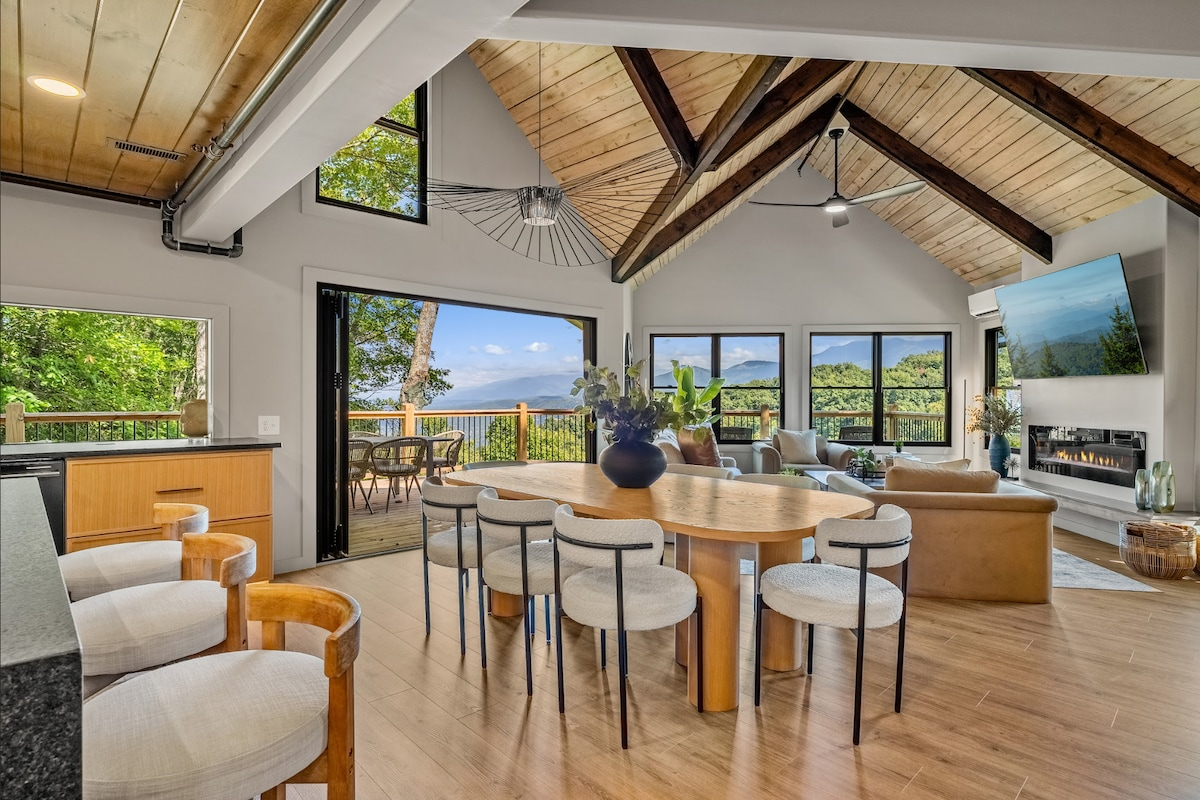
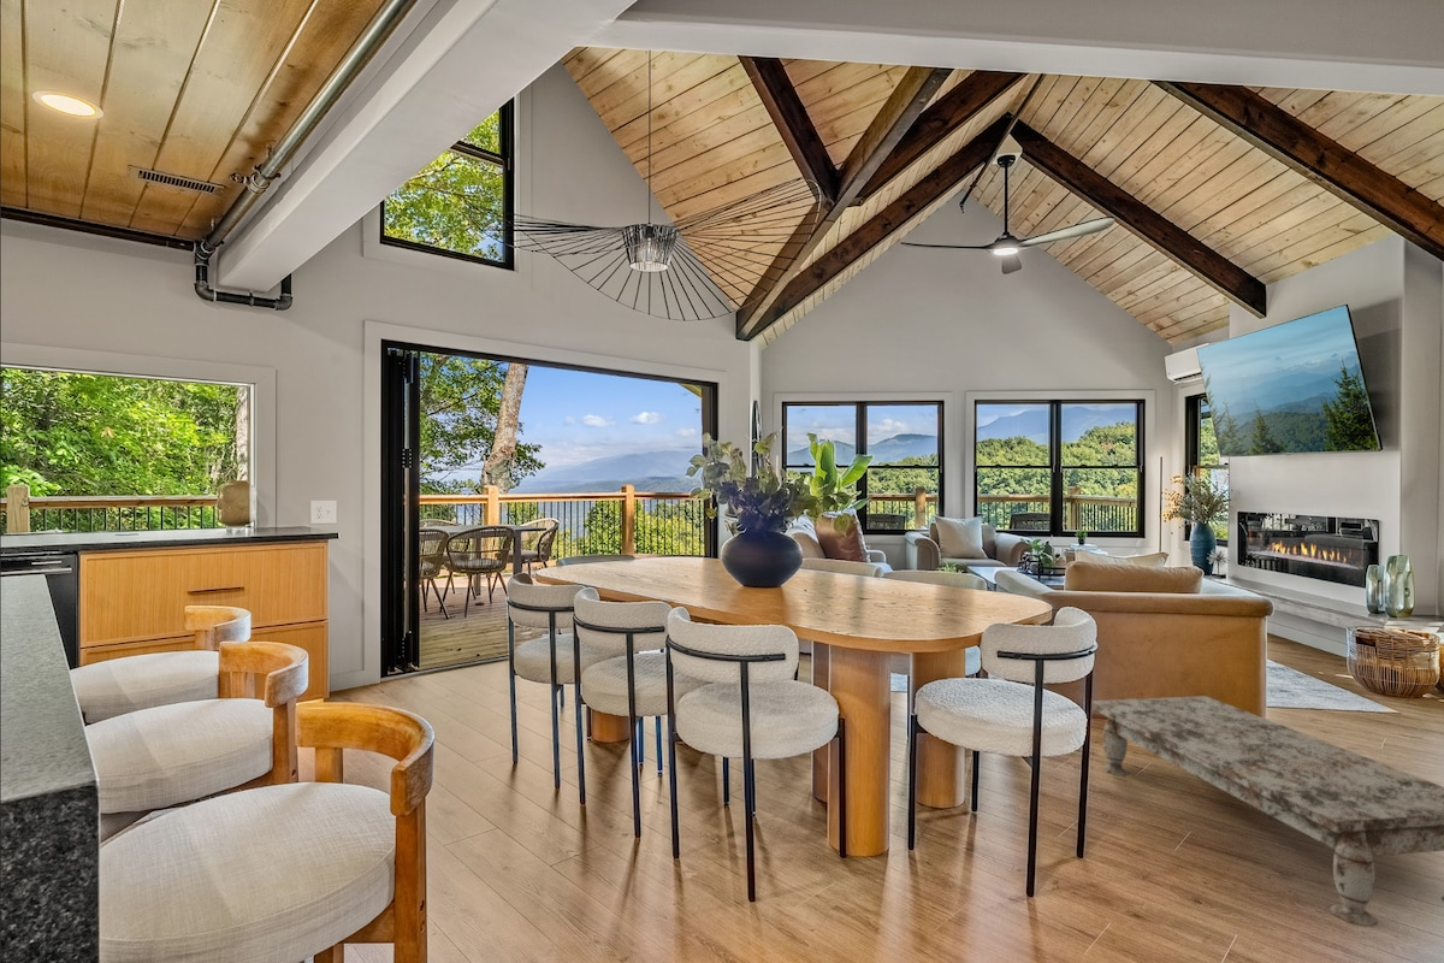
+ coffee table [1091,695,1444,927]
